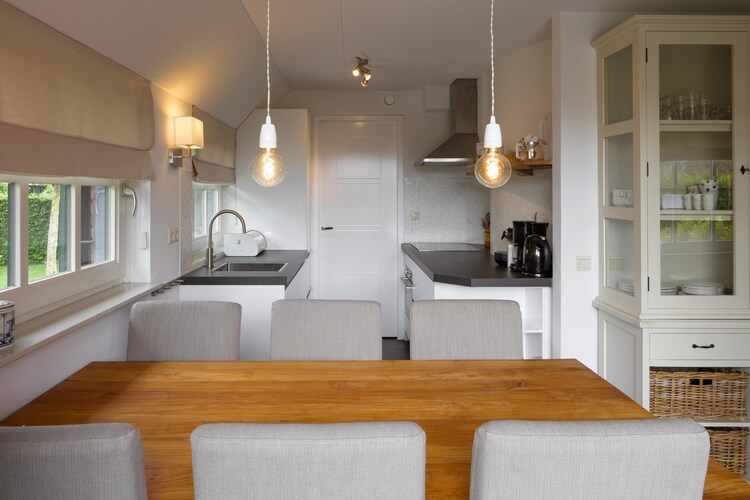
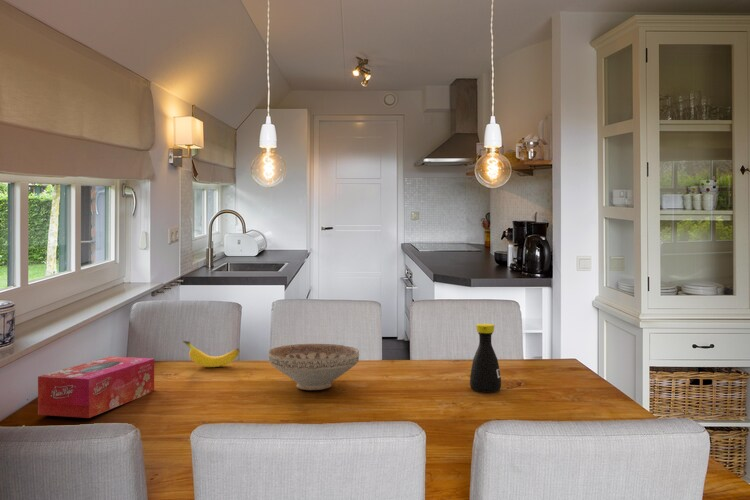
+ banana [182,340,240,368]
+ bottle [469,323,502,393]
+ decorative bowl [268,343,360,391]
+ tissue box [37,356,155,419]
